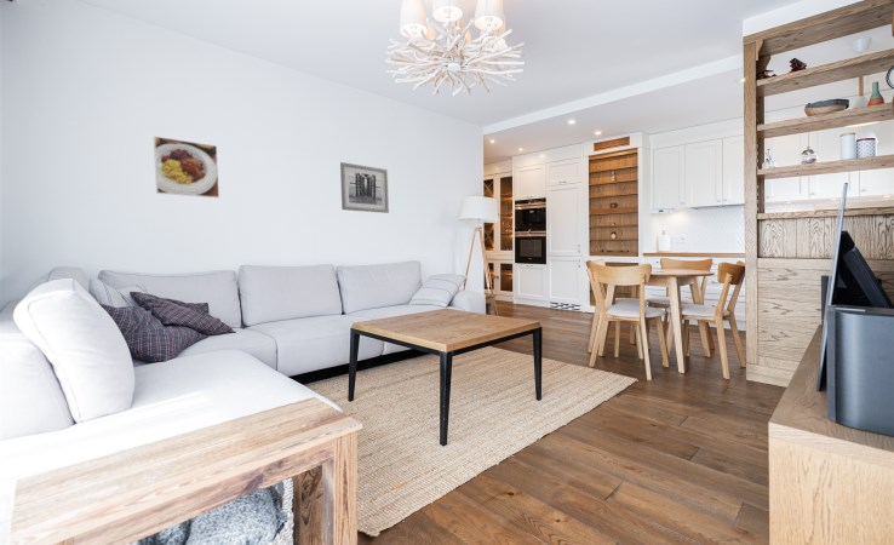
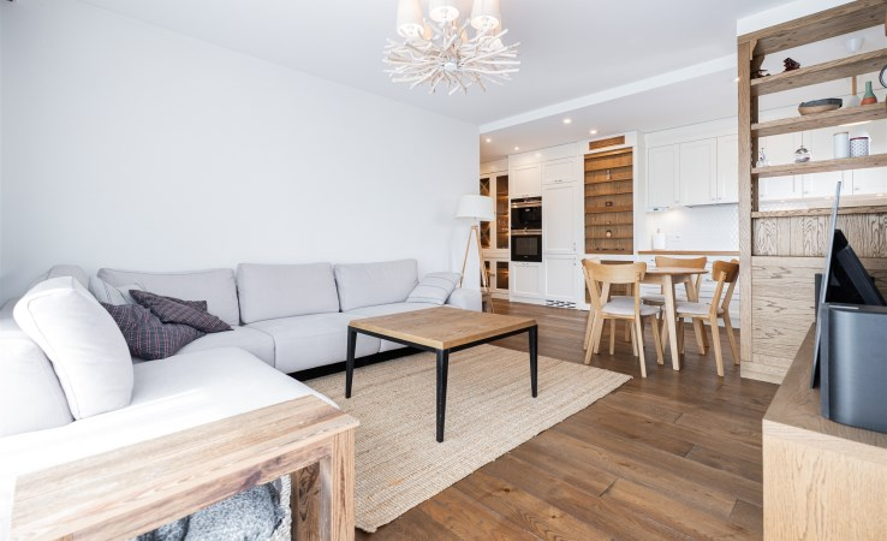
- wall art [339,161,390,214]
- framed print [153,134,220,200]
